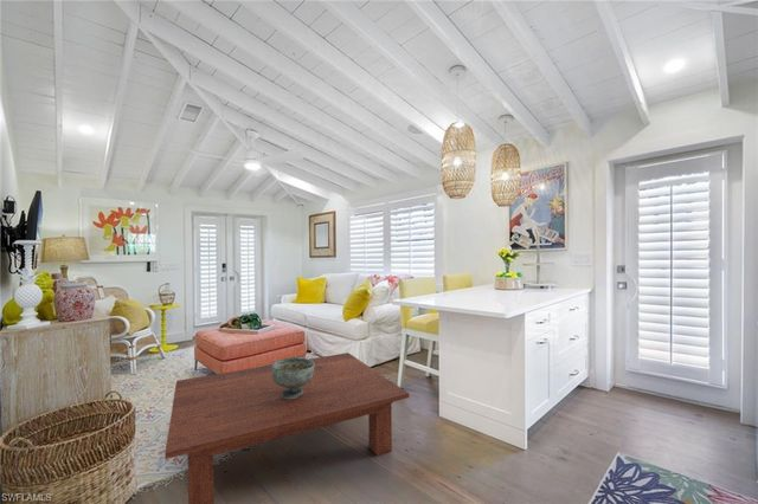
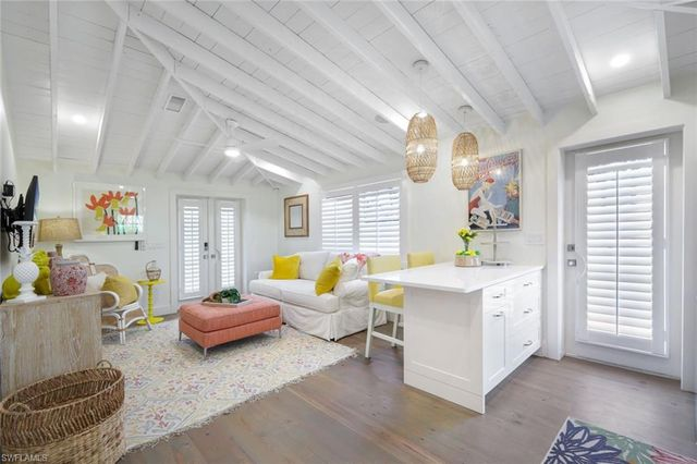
- decorative bowl [271,356,314,399]
- coffee table [163,351,410,504]
